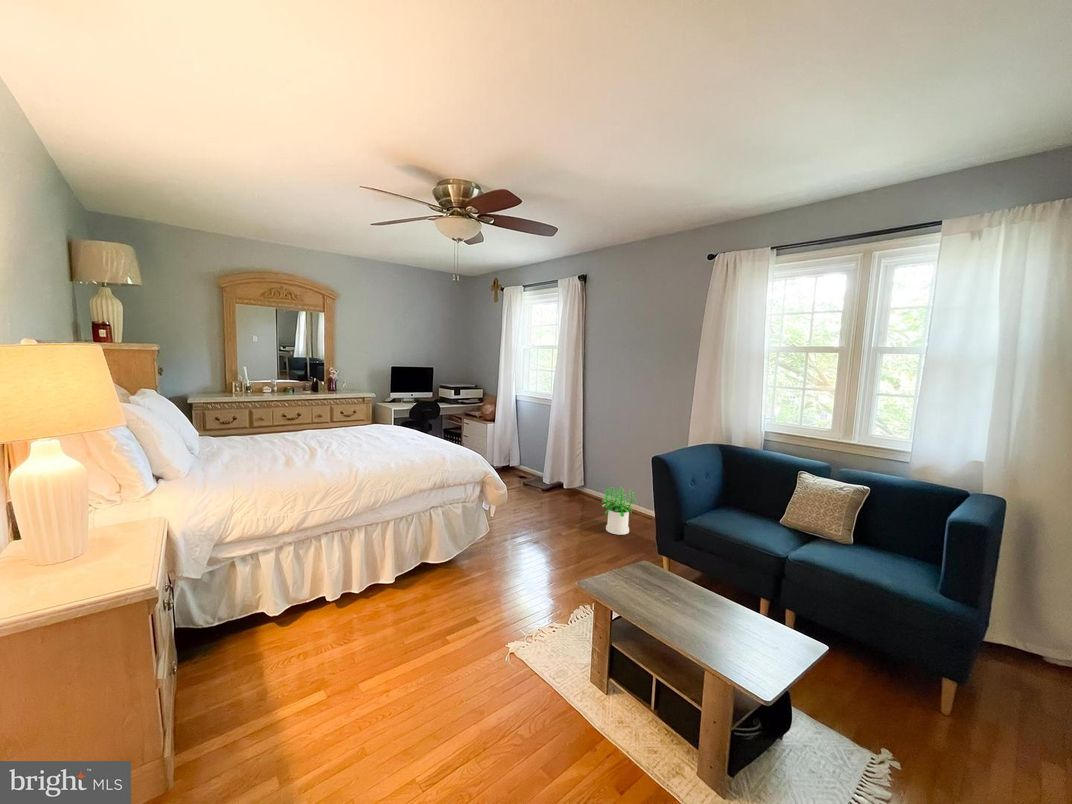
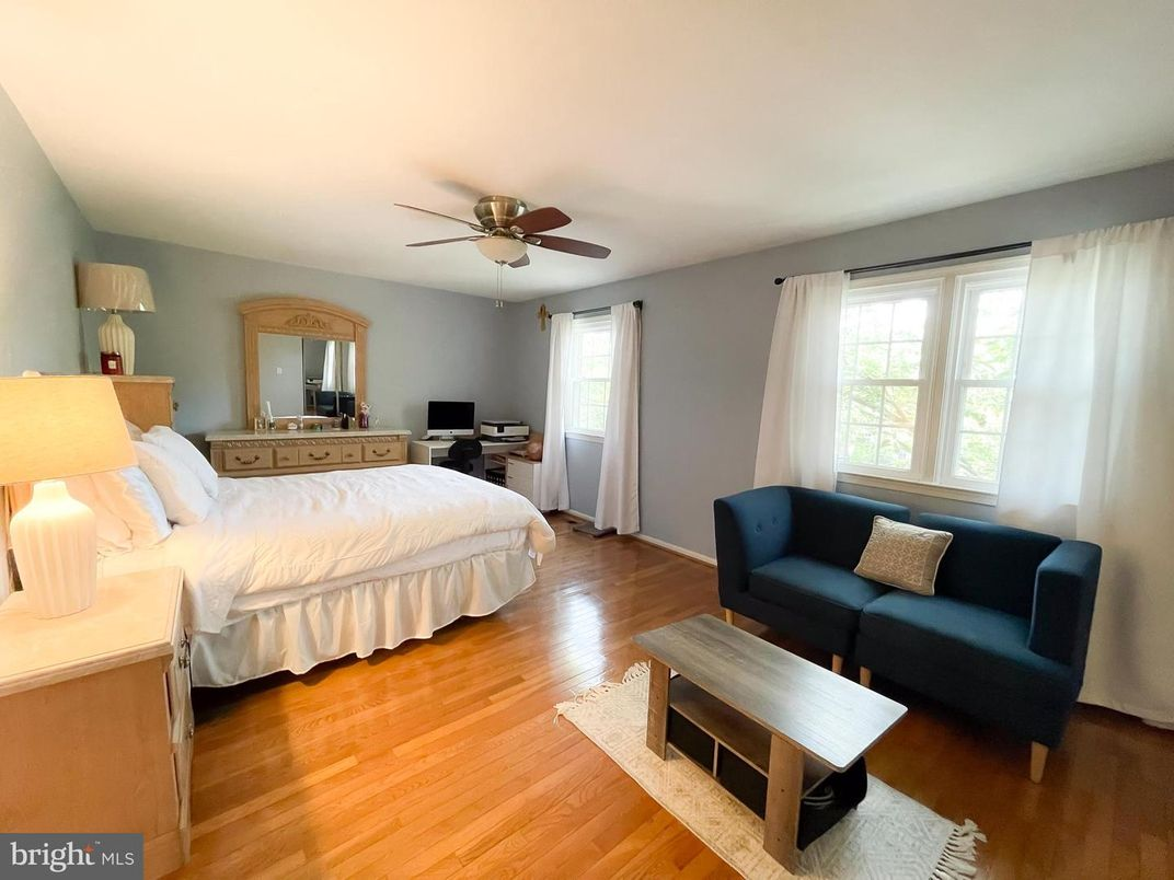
- potted plant [601,486,638,536]
